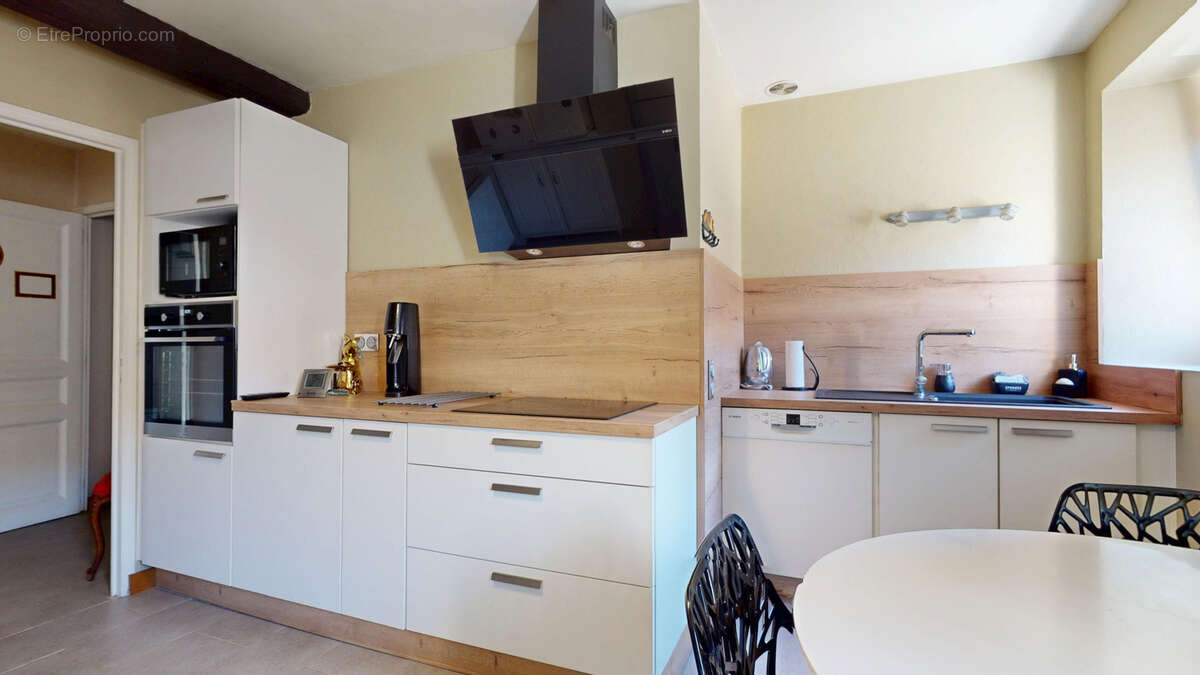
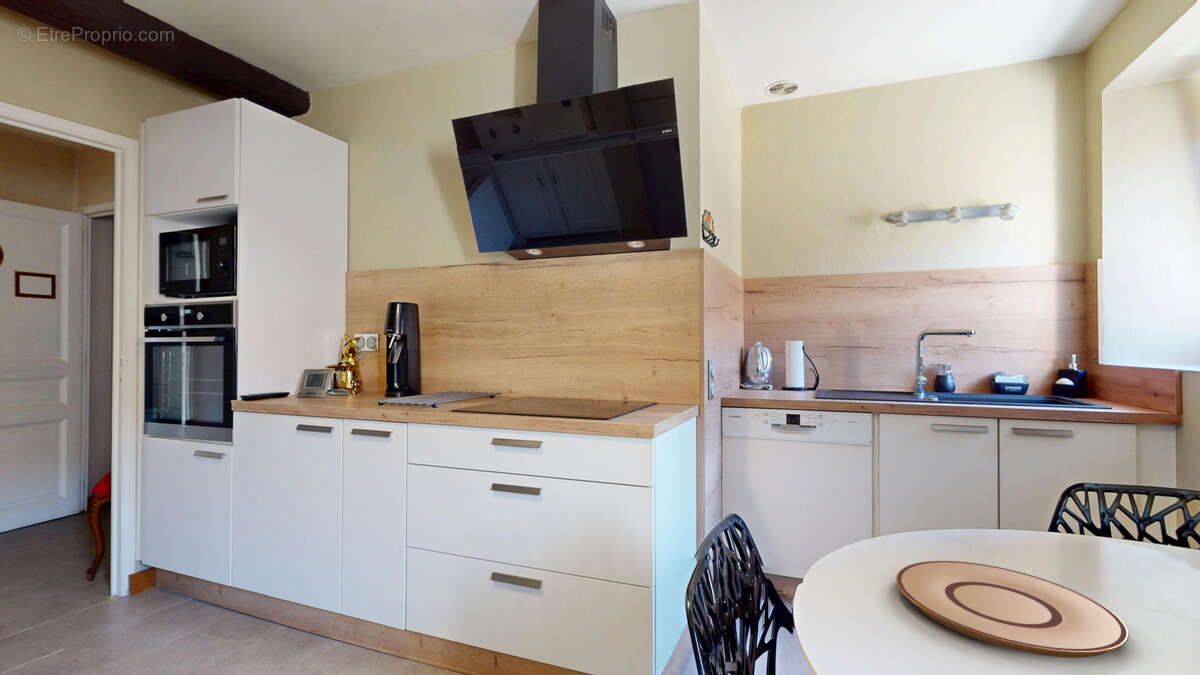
+ plate [895,560,1130,659]
